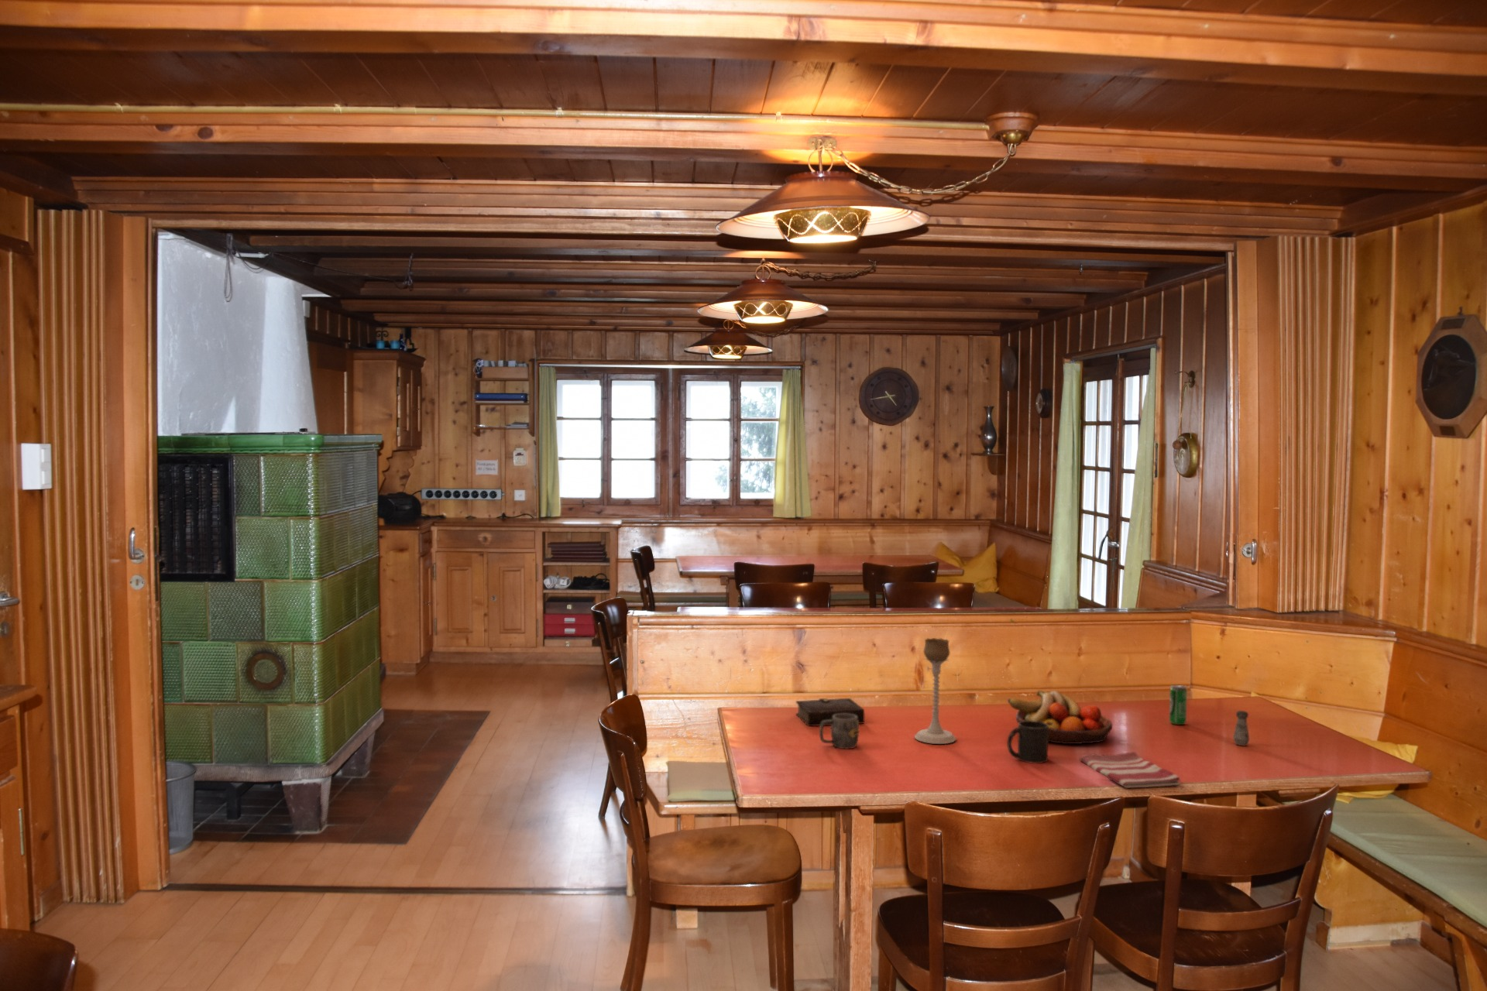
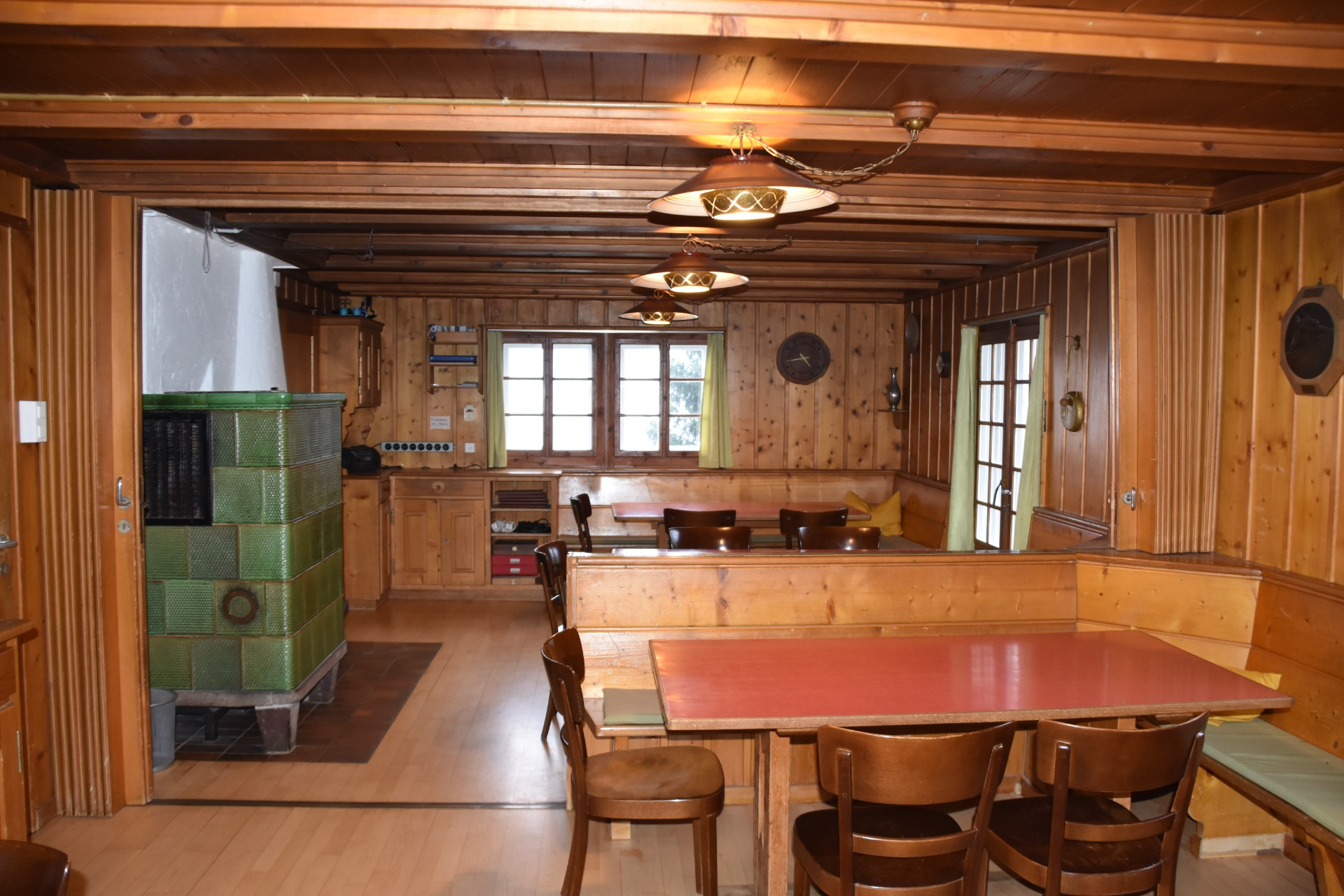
- fruit bowl [1007,690,1113,744]
- mug [819,713,860,750]
- book [796,698,865,727]
- beverage can [1168,685,1188,726]
- salt shaker [1233,710,1250,747]
- dish towel [1079,751,1182,789]
- mug [1006,721,1049,764]
- candle holder [914,637,957,744]
